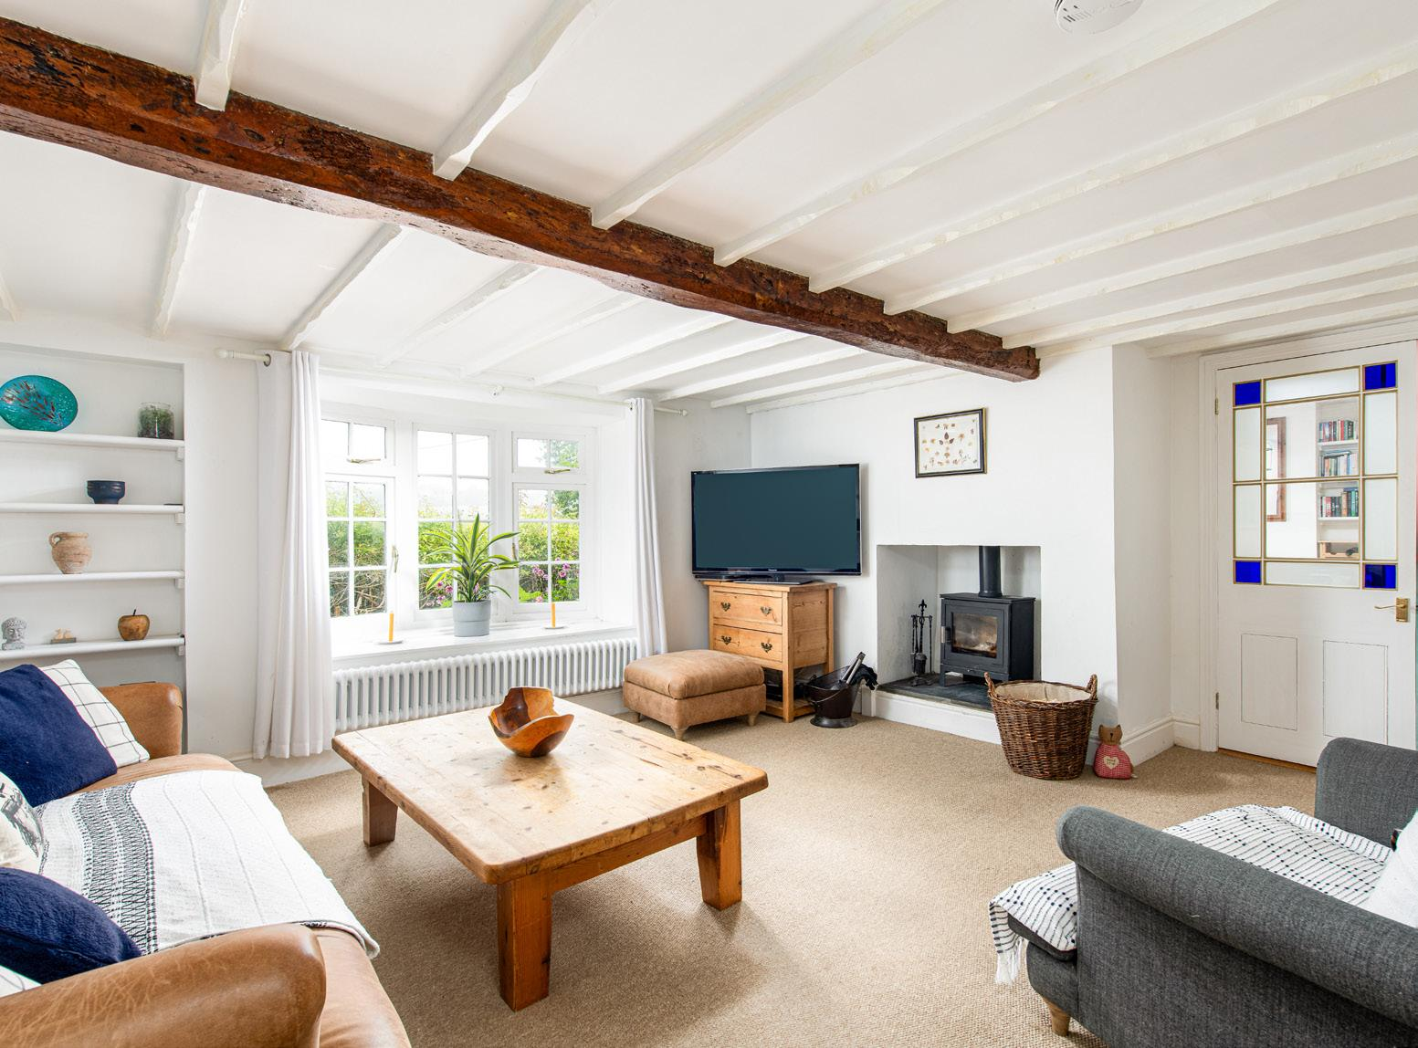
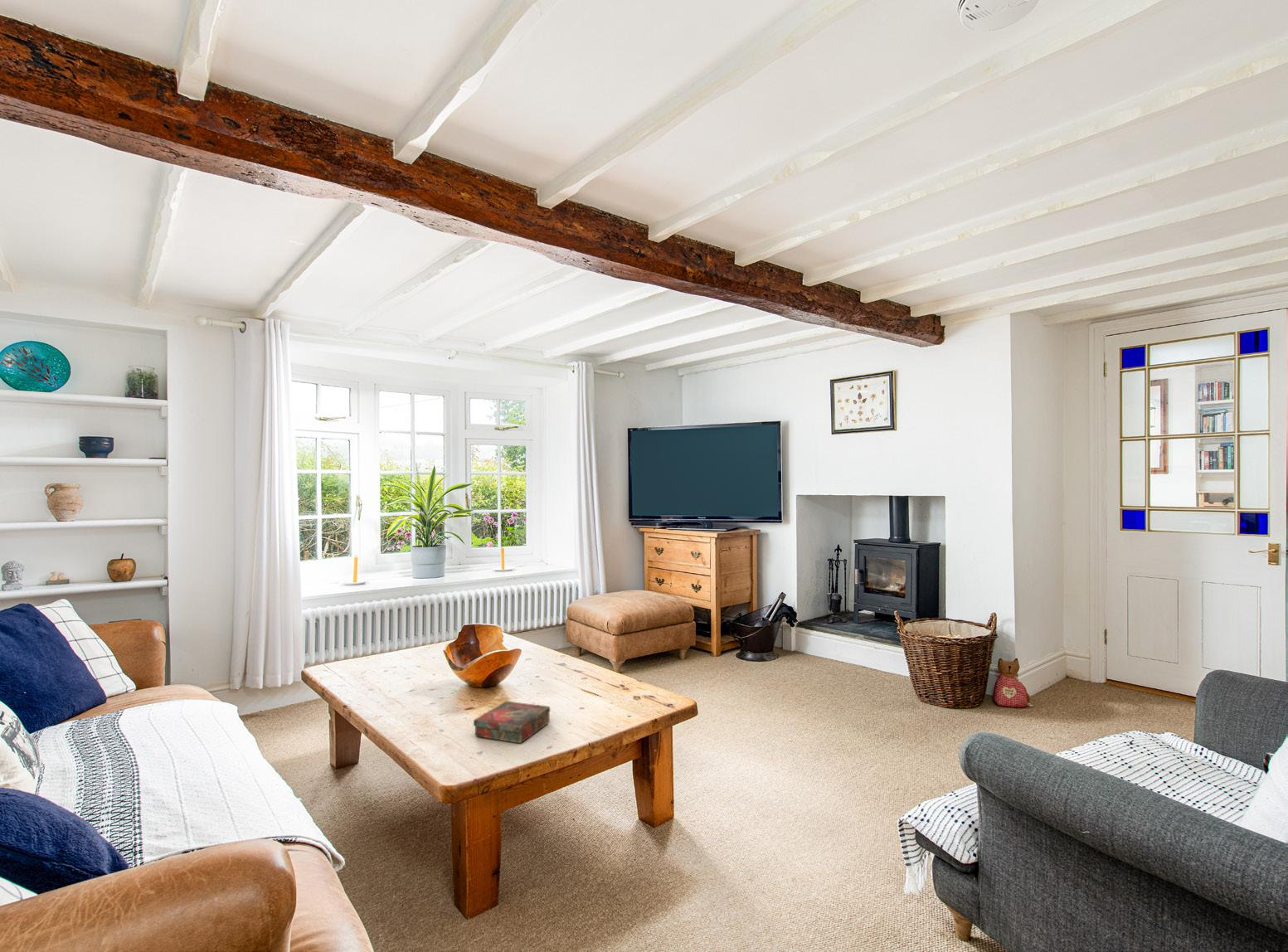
+ book [473,700,551,744]
